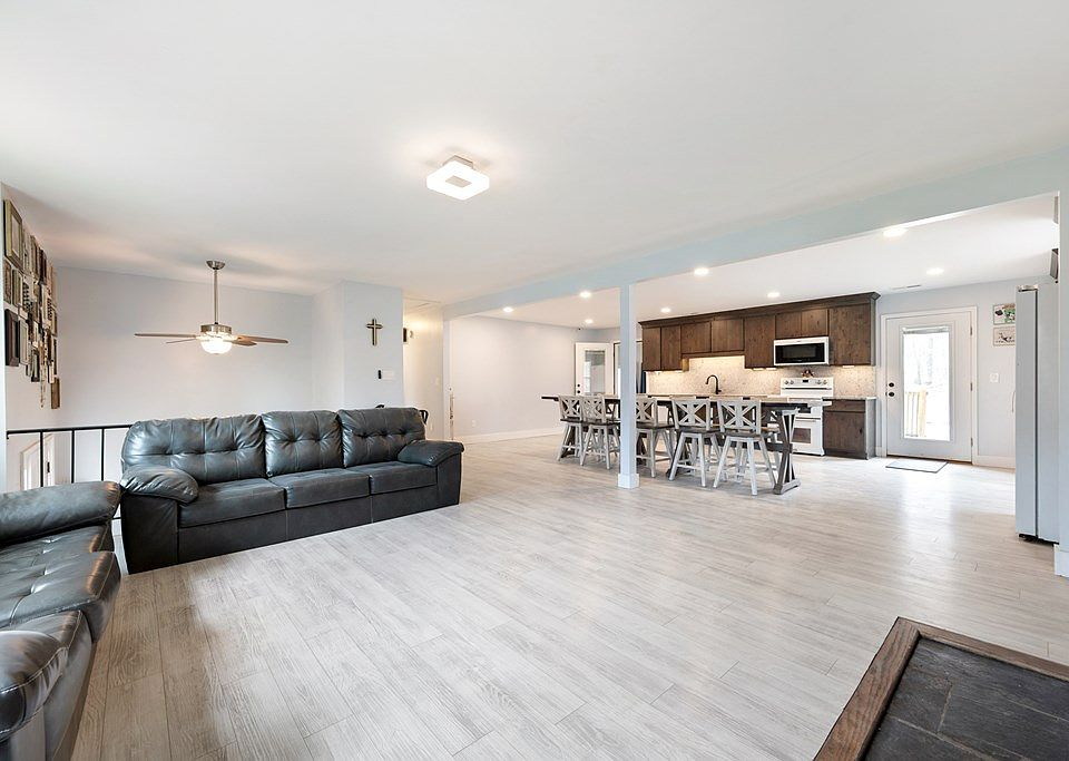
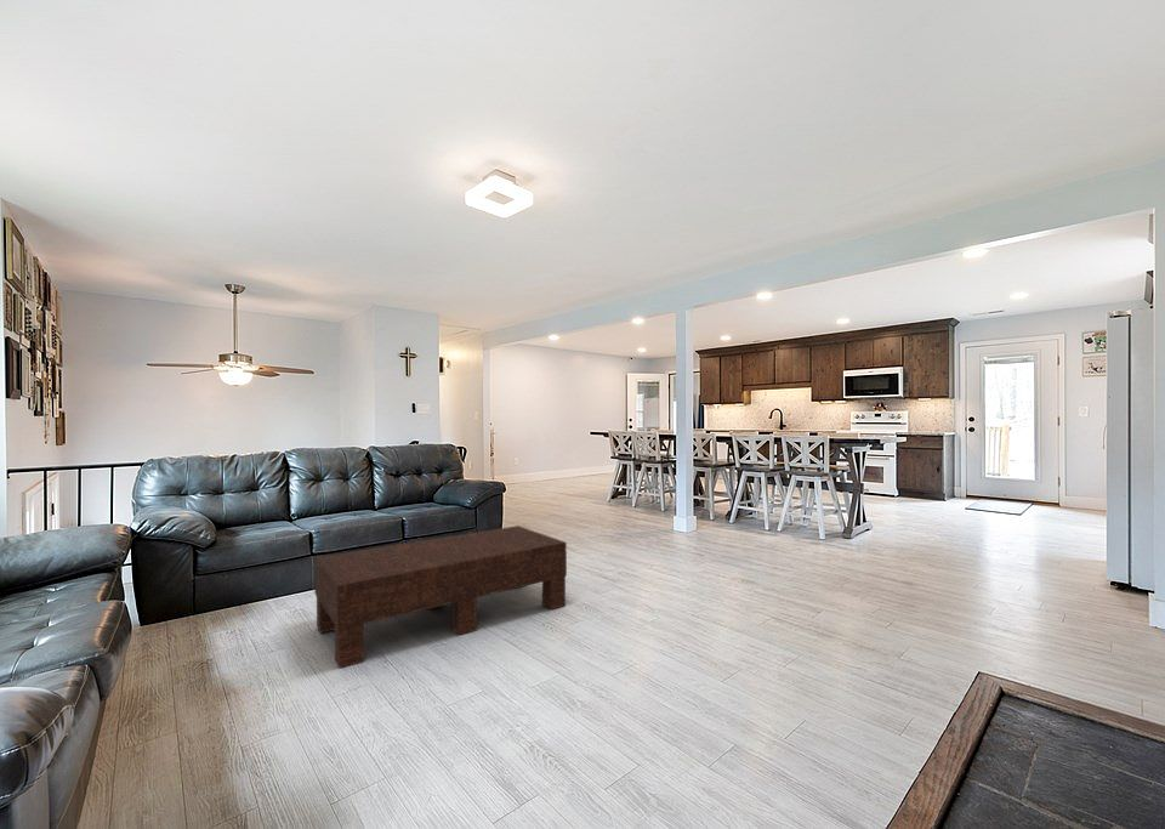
+ coffee table [313,524,568,670]
